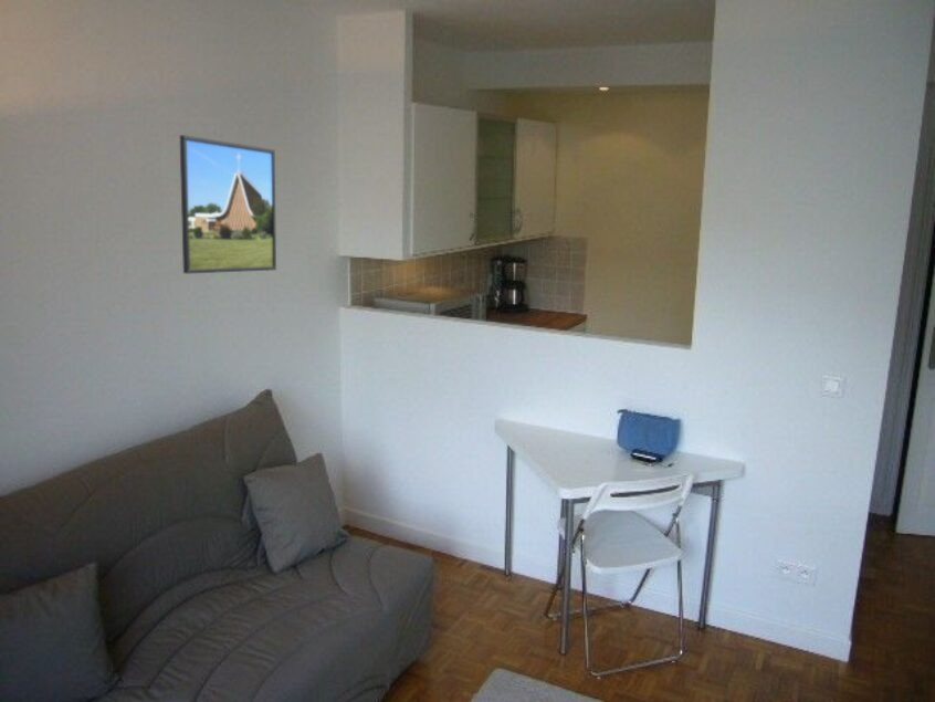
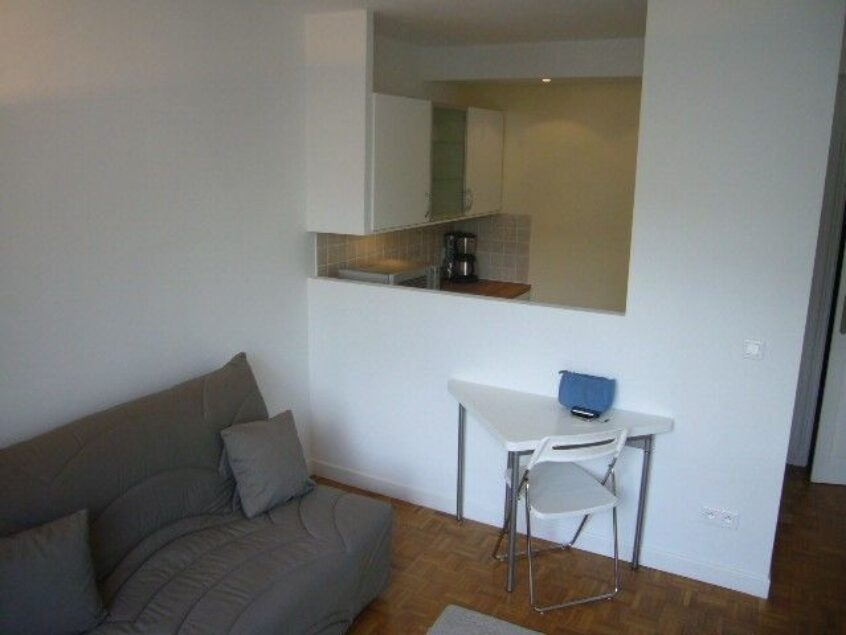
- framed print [179,134,277,275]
